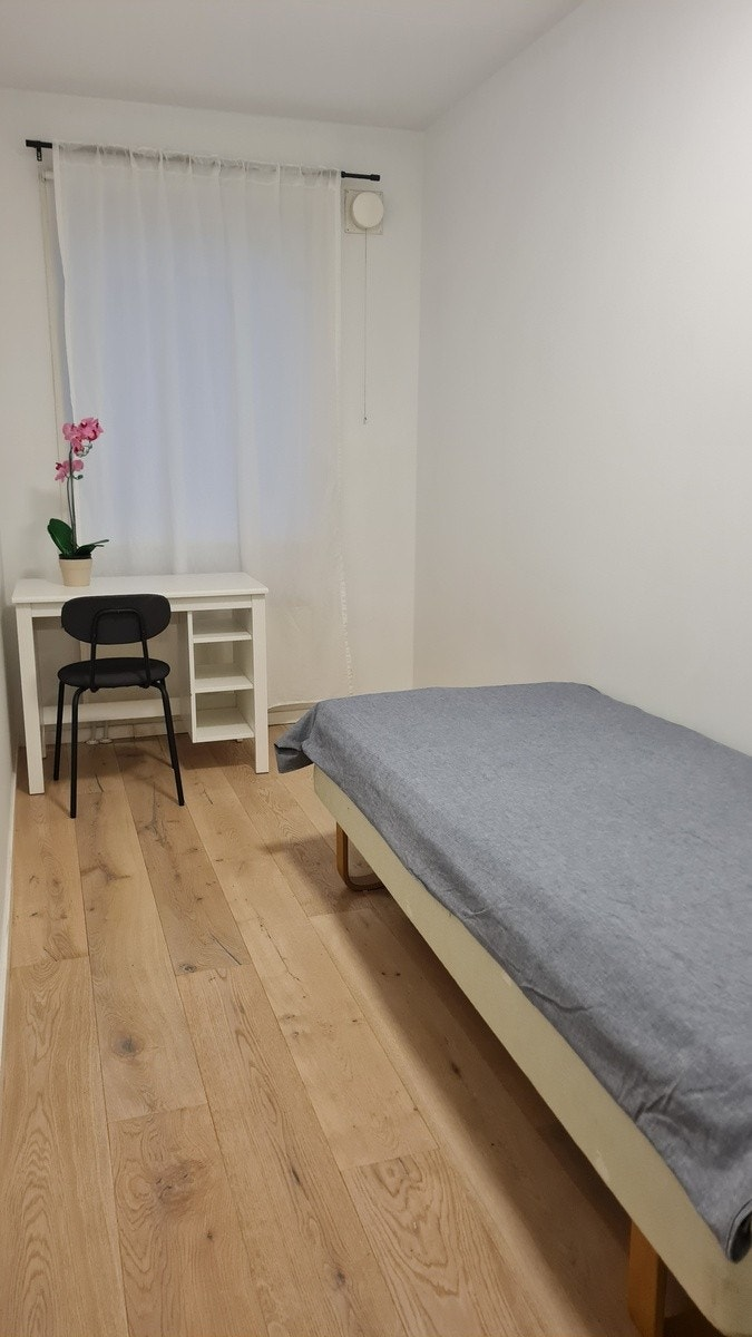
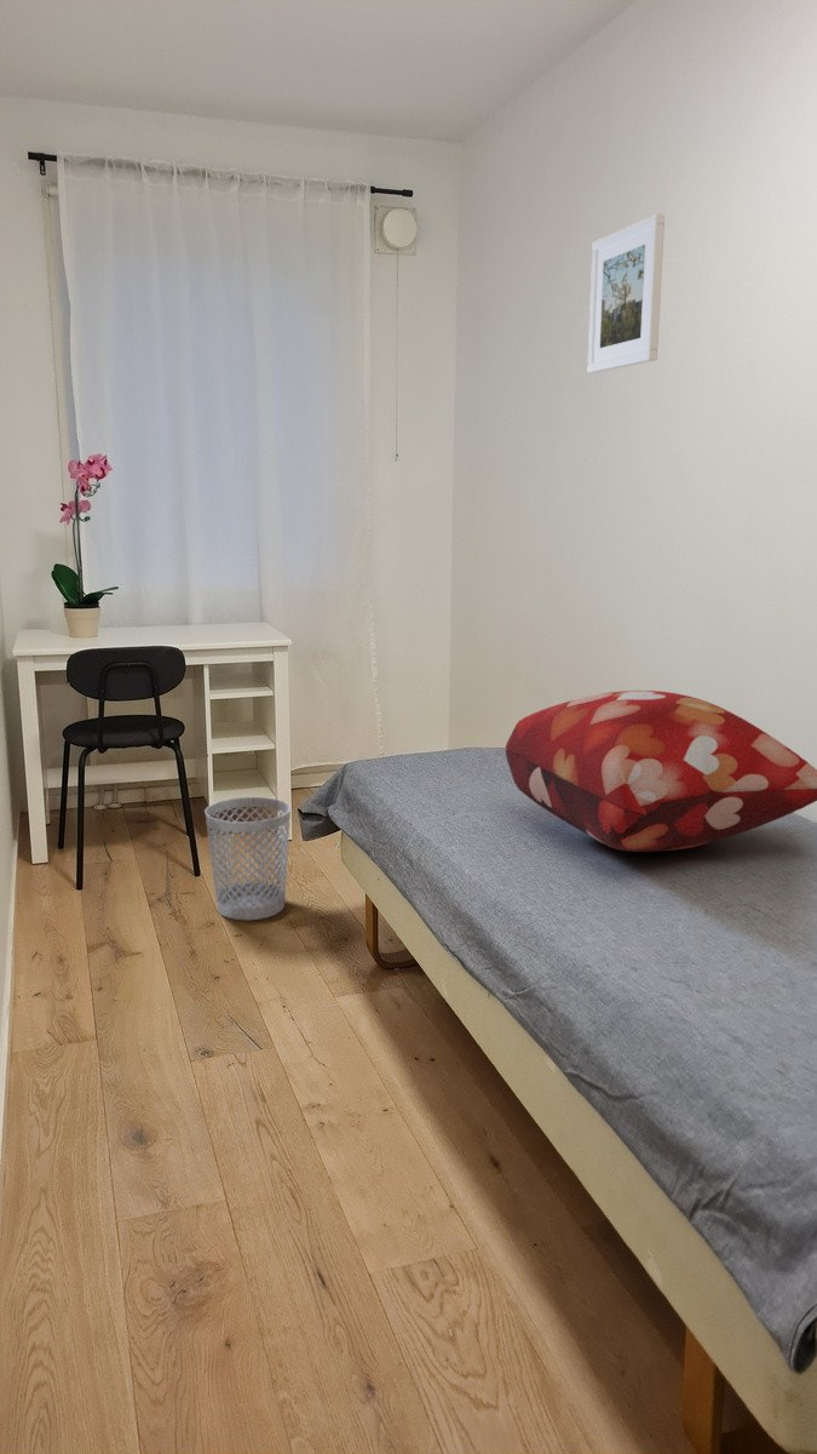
+ wastebasket [203,796,292,921]
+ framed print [587,212,666,374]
+ decorative pillow [505,689,817,853]
